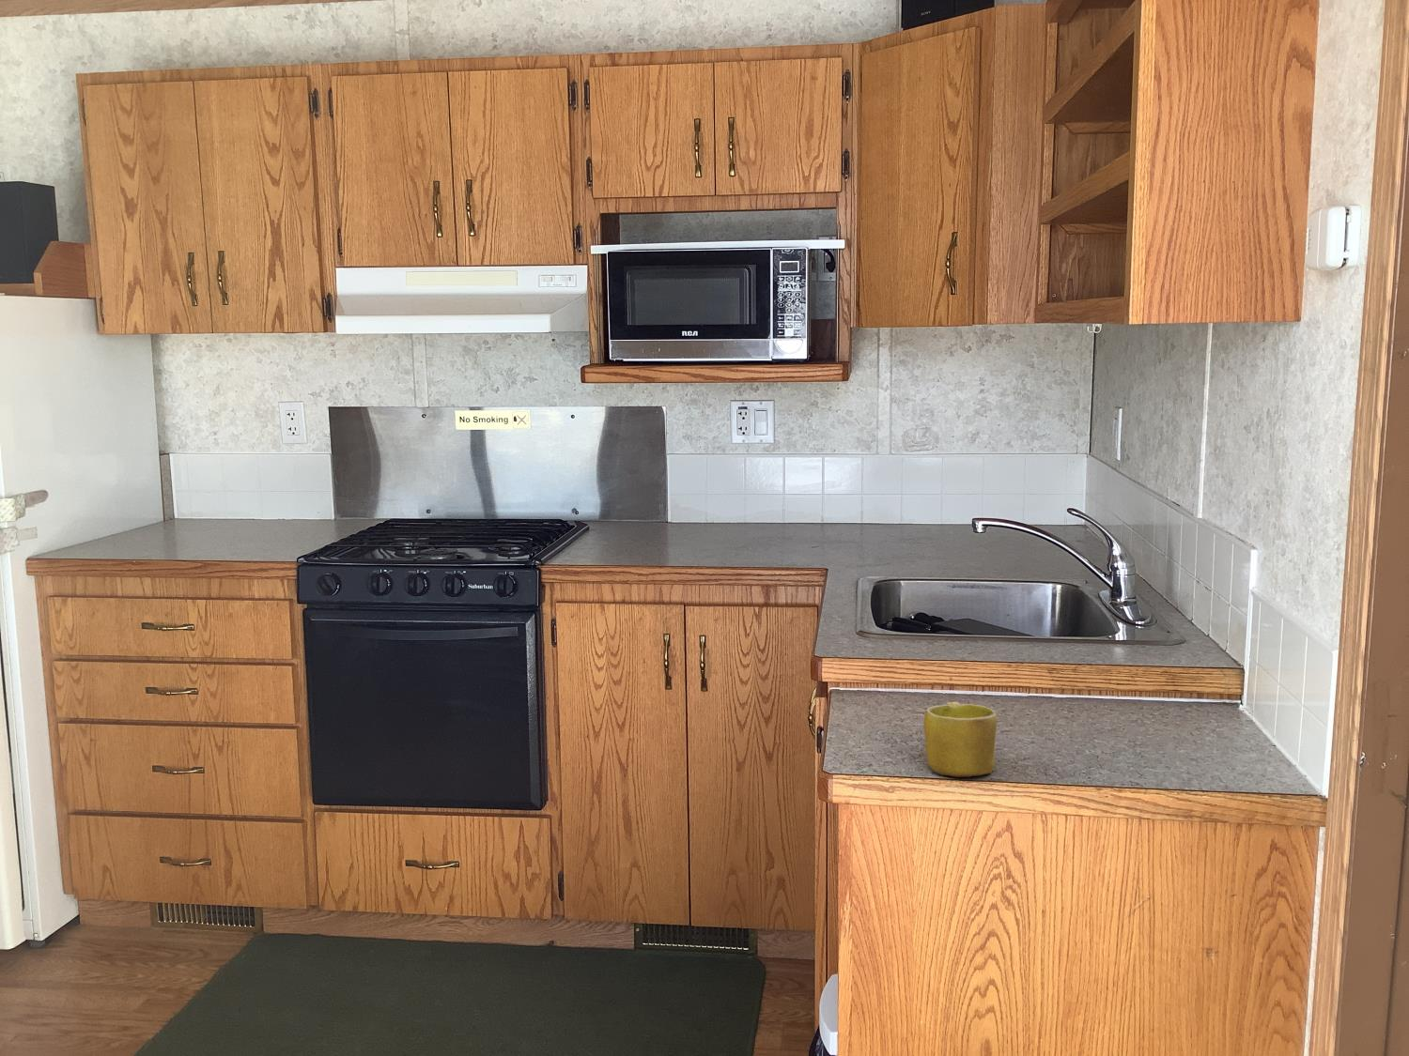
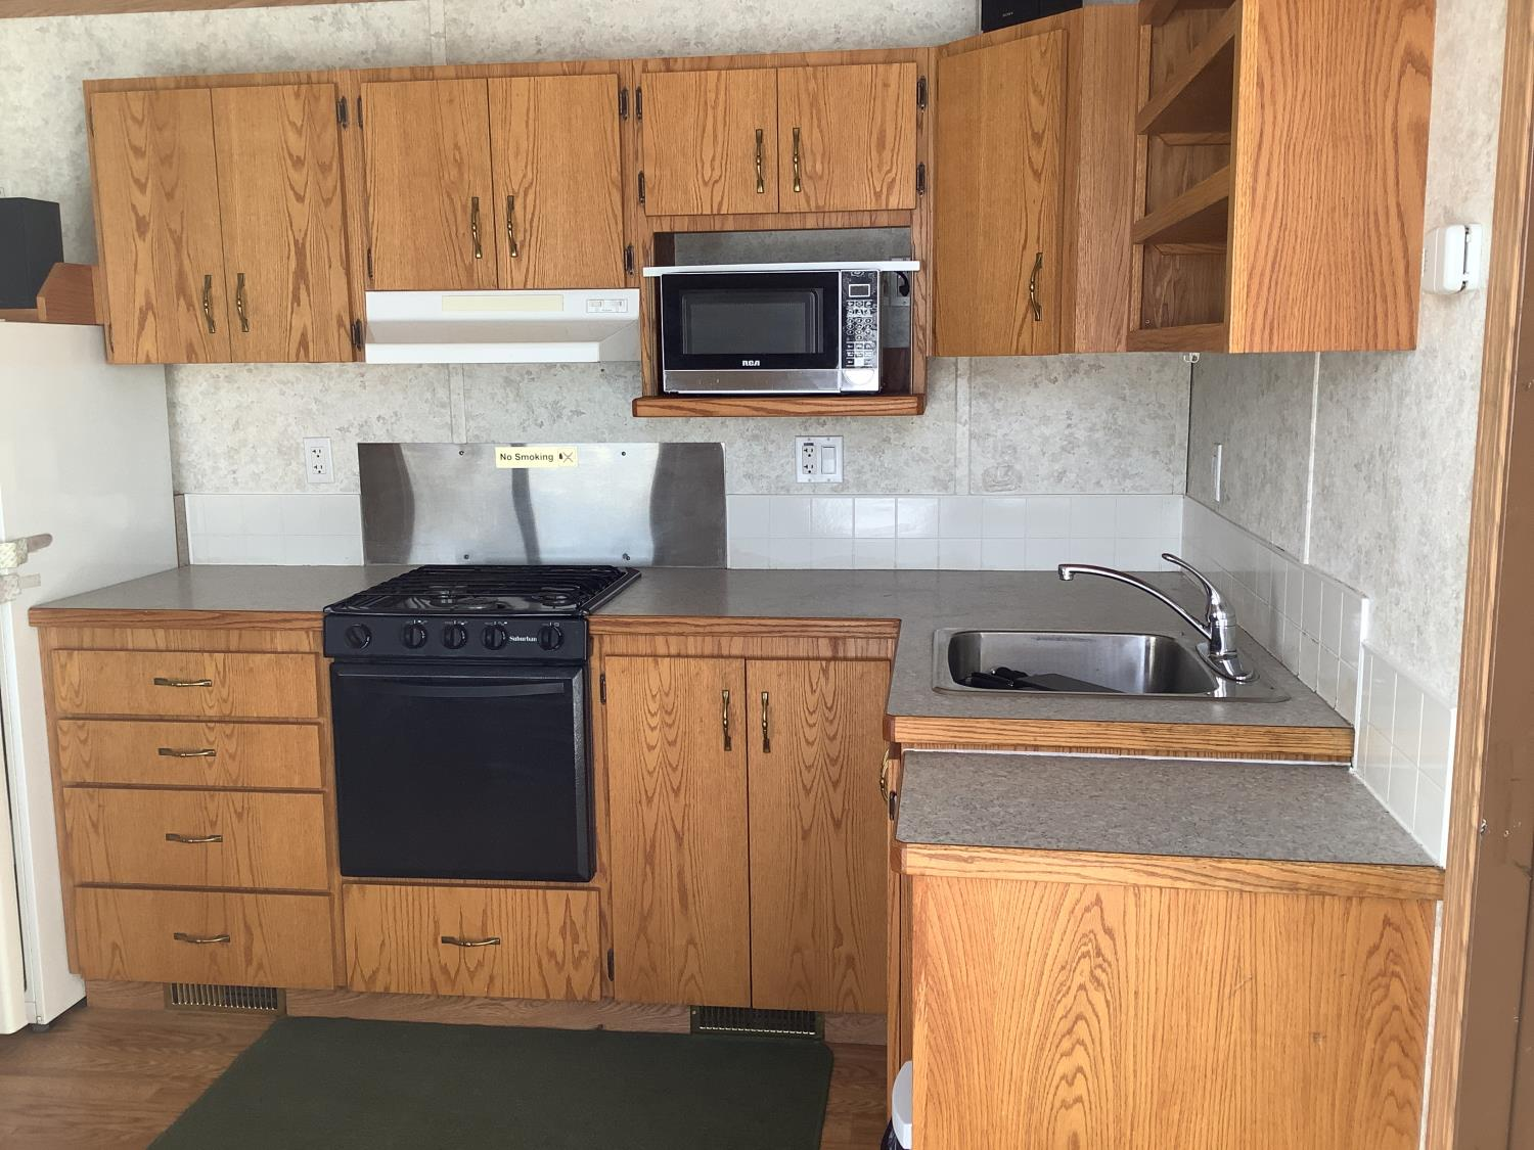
- mug [923,700,997,779]
